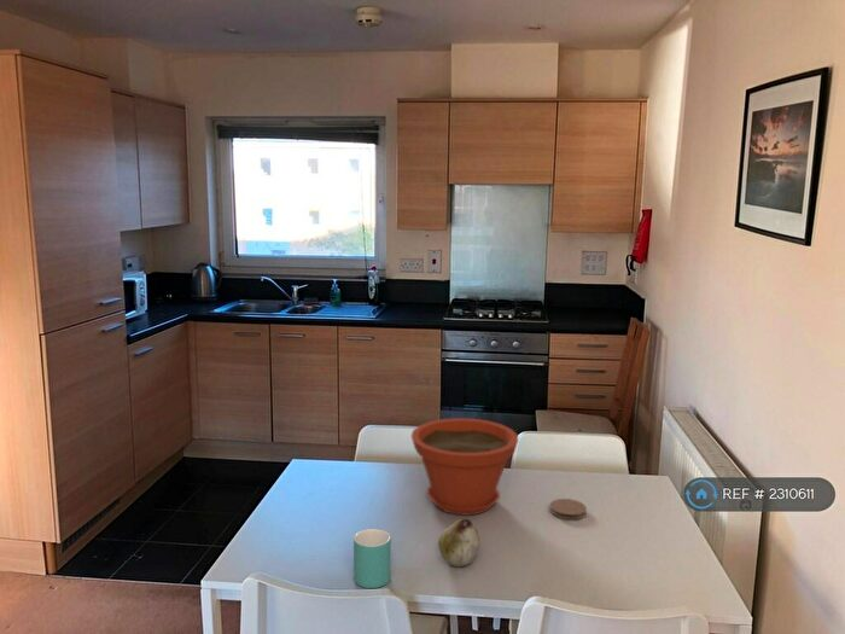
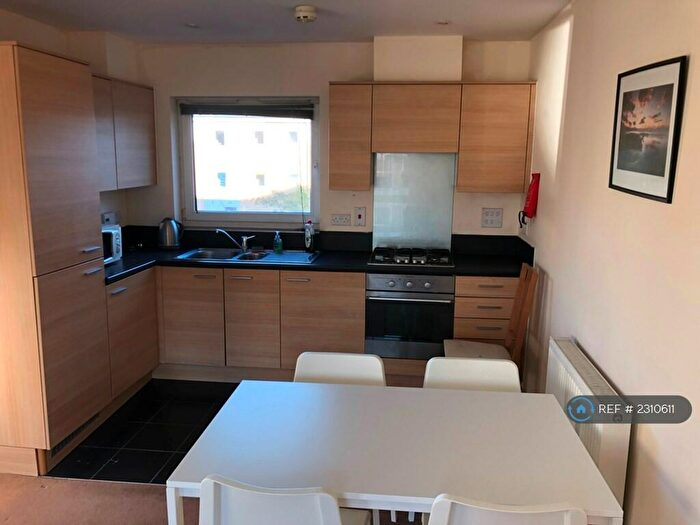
- coaster [548,498,588,520]
- plant pot [410,417,519,517]
- mug [352,528,392,589]
- fruit [437,518,482,568]
